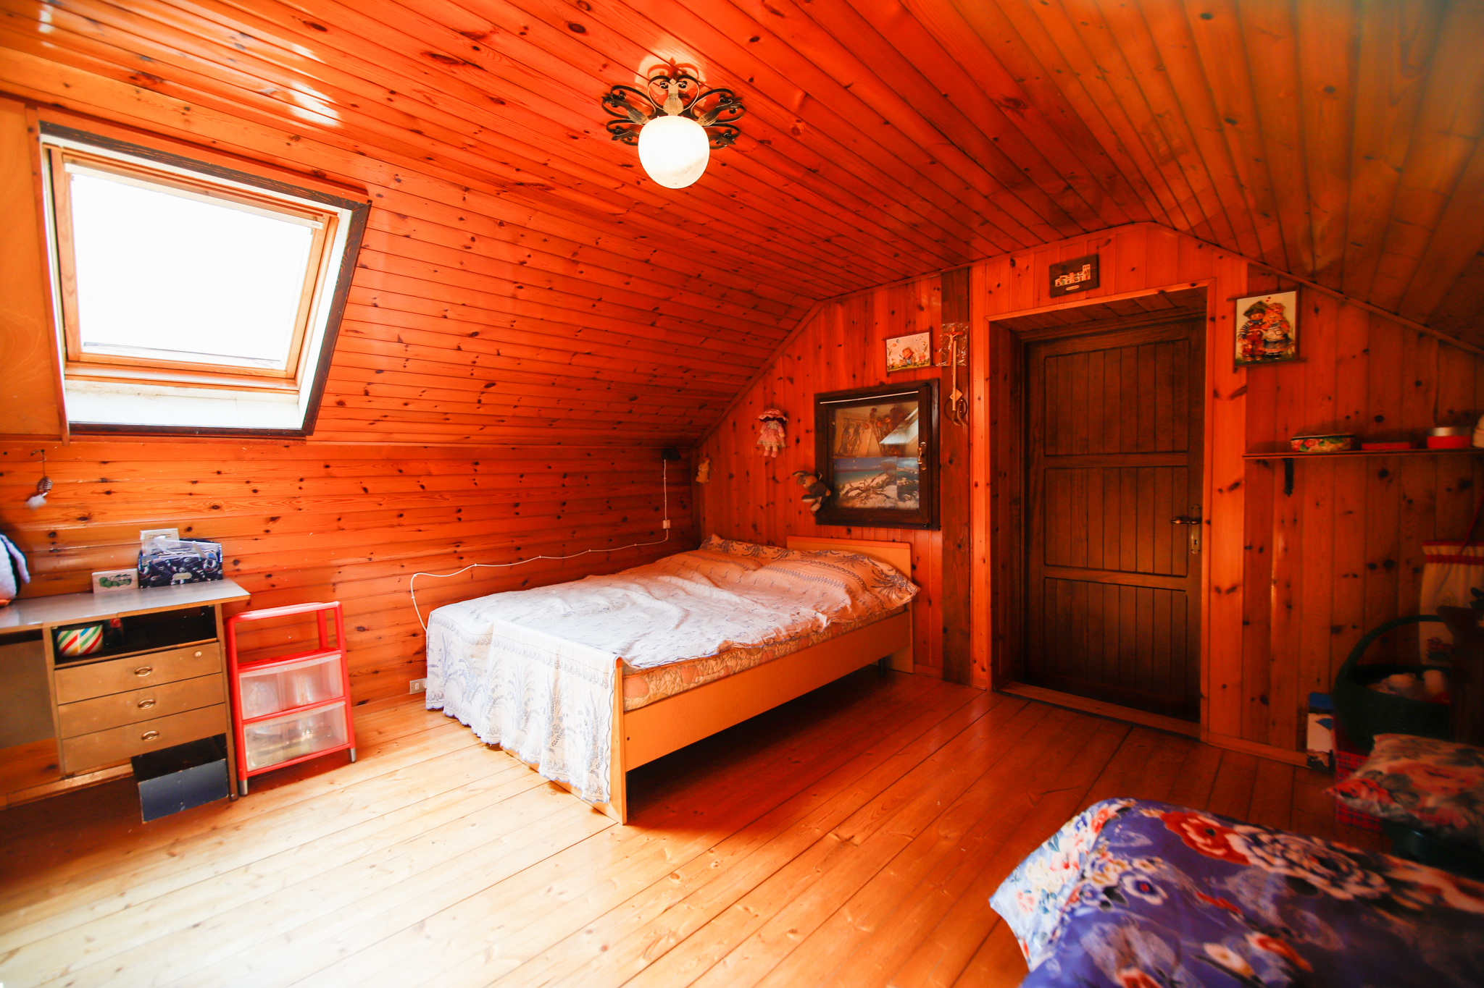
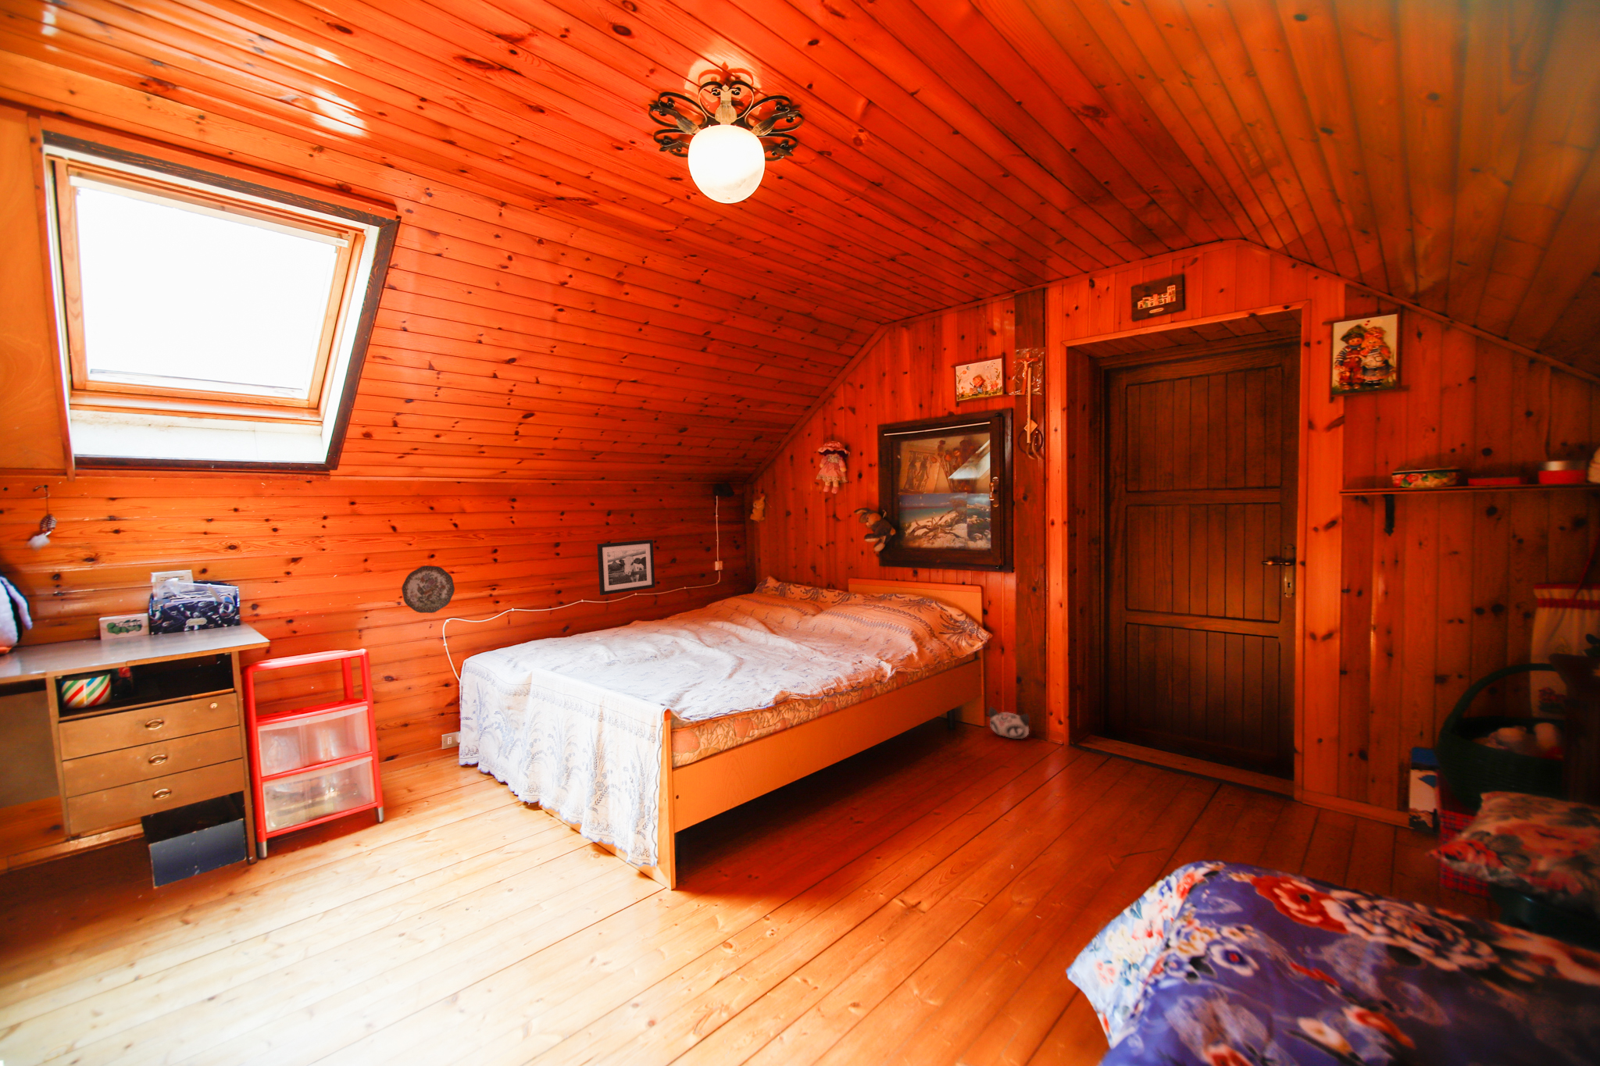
+ decorative plate [401,565,456,614]
+ picture frame [596,539,657,596]
+ plush toy [989,706,1030,740]
